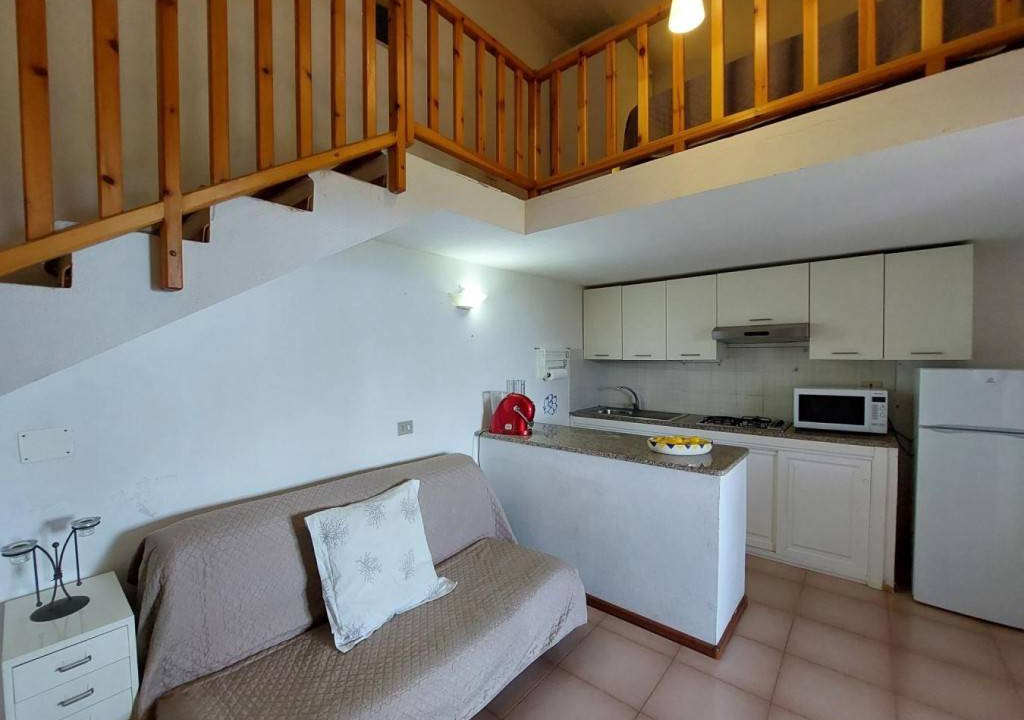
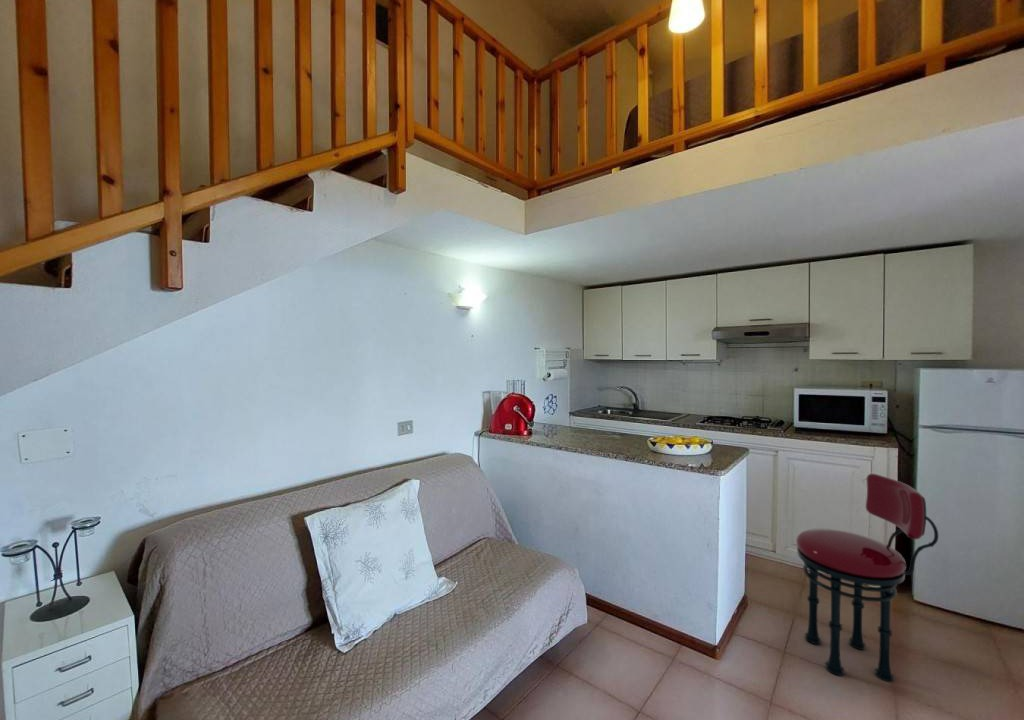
+ stool [795,473,940,683]
